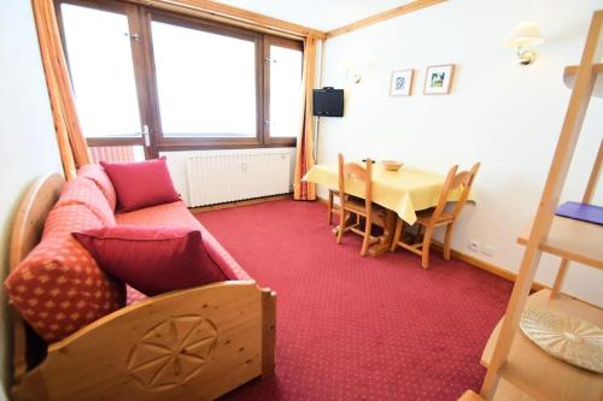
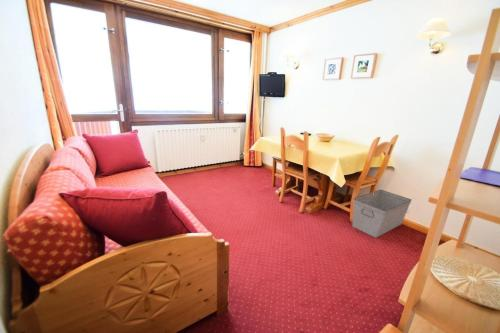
+ storage bin [352,189,413,239]
